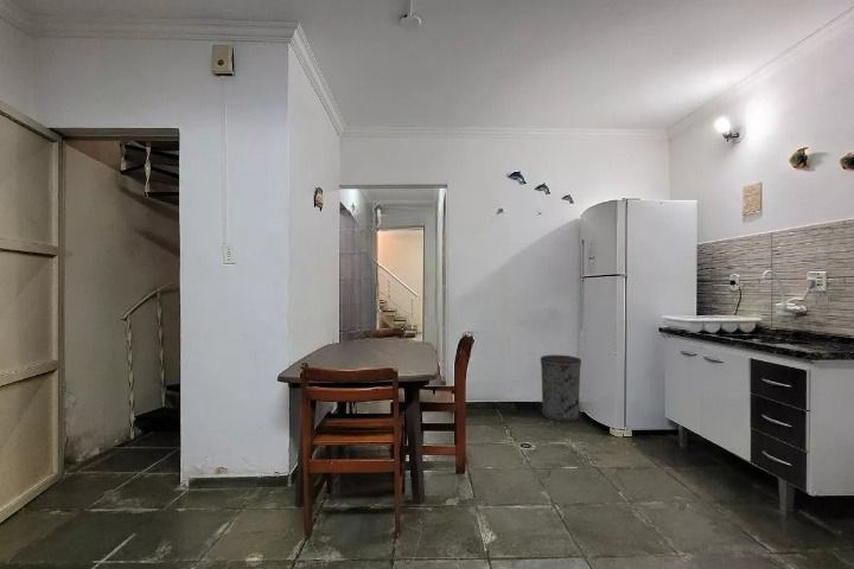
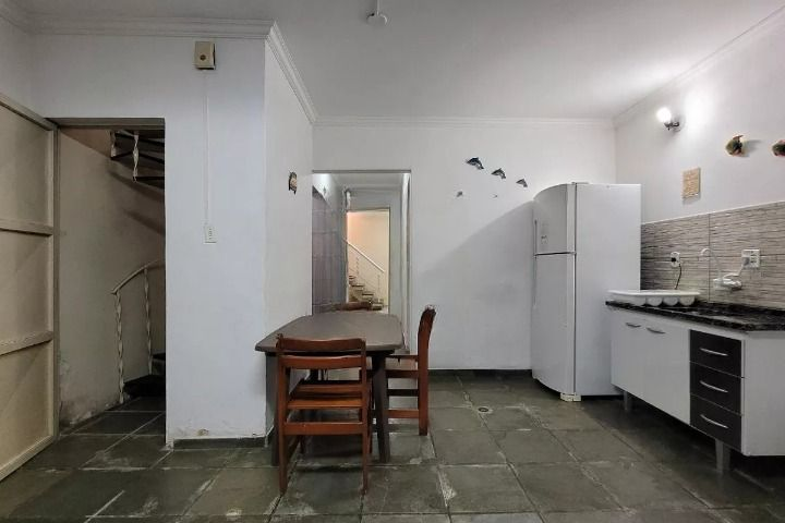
- trash can [540,354,582,422]
